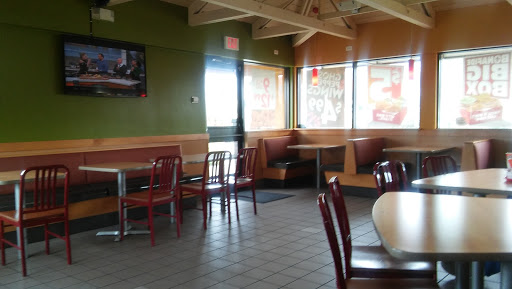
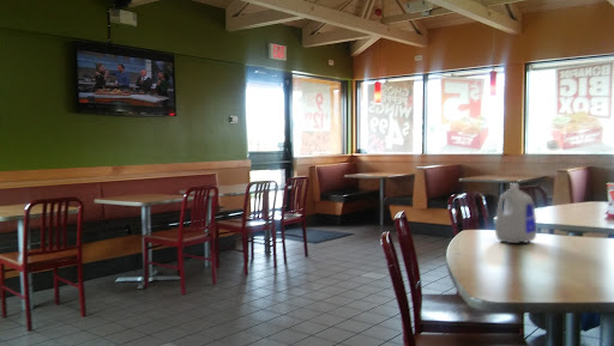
+ bottle [494,182,538,244]
